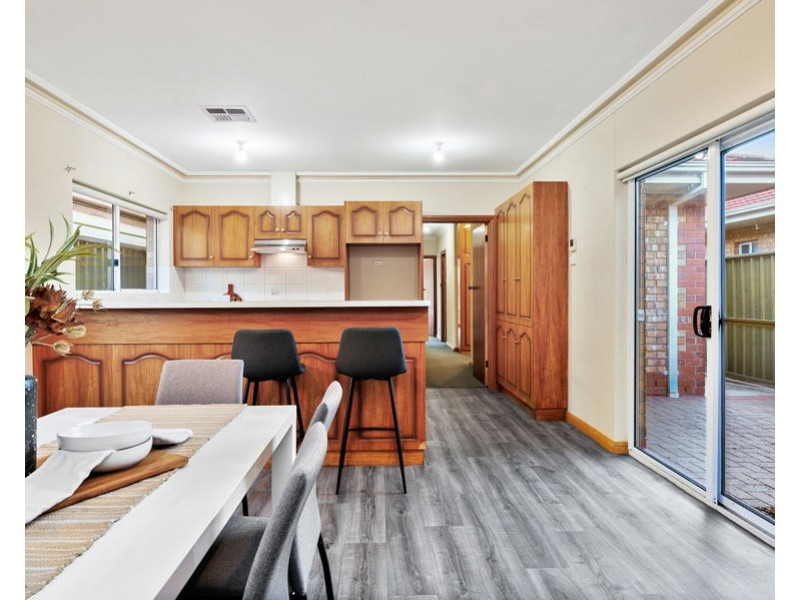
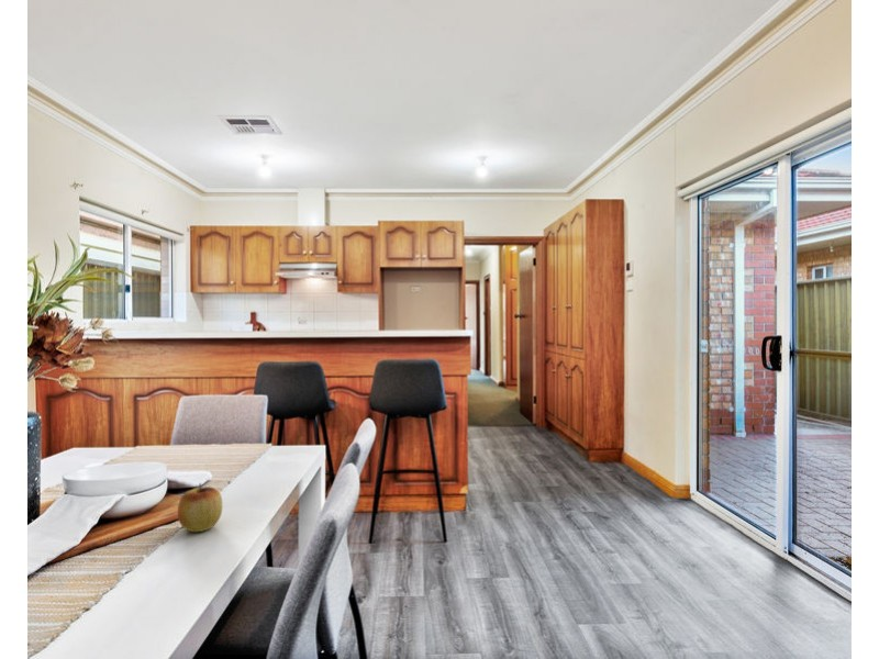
+ apple [177,482,223,533]
